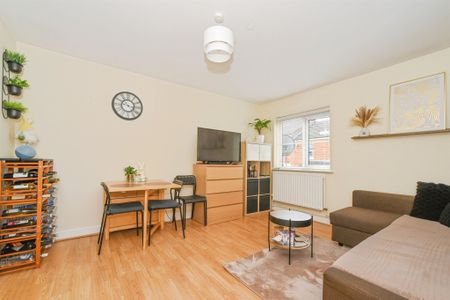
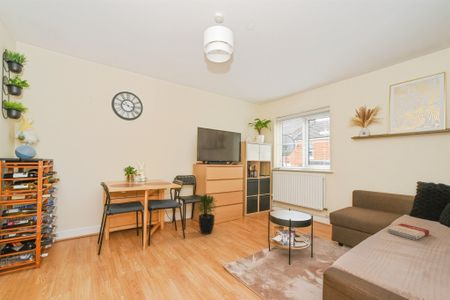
+ book [387,222,430,241]
+ potted plant [194,193,218,236]
